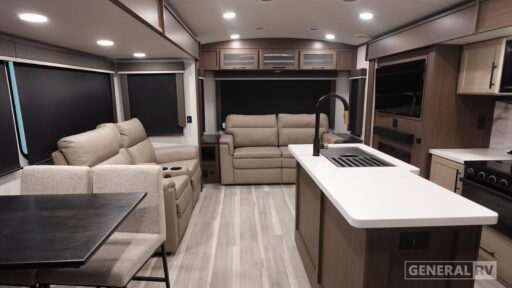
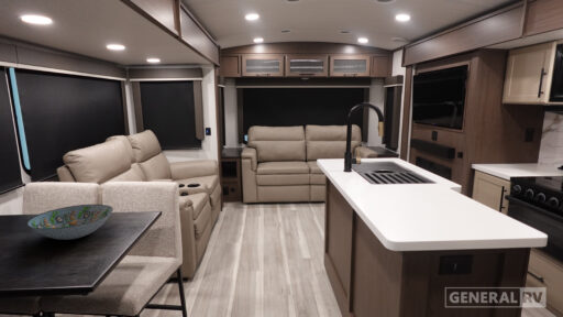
+ decorative bowl [26,204,114,241]
